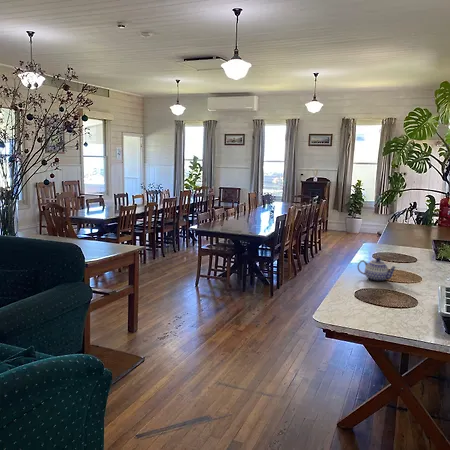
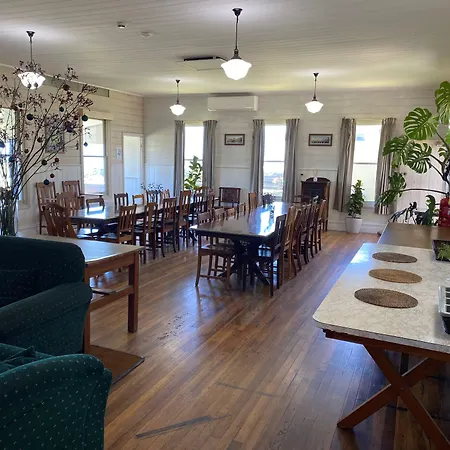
- teapot [356,257,397,282]
